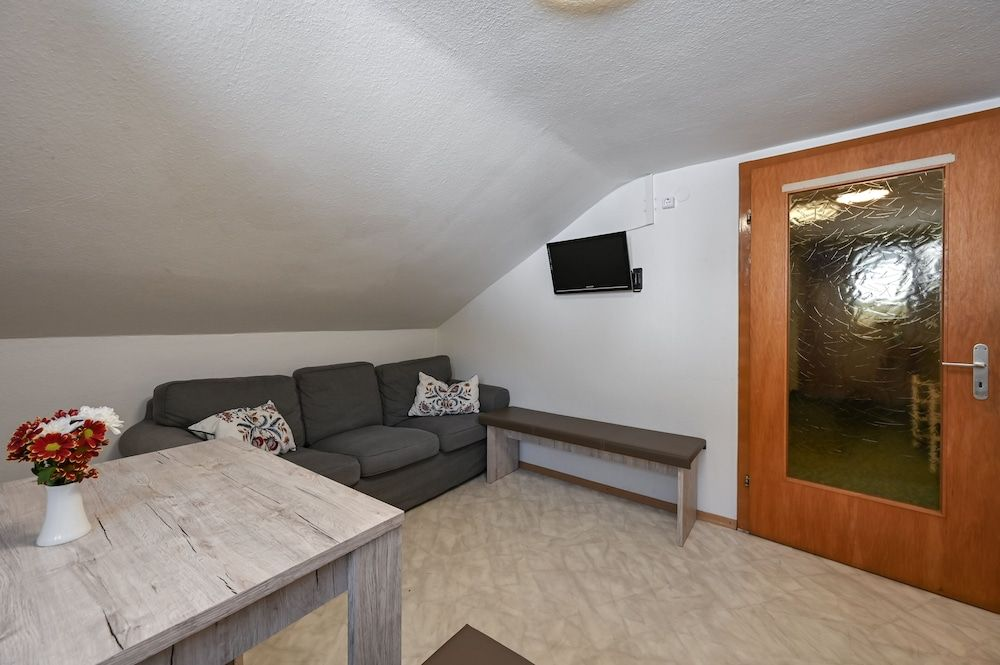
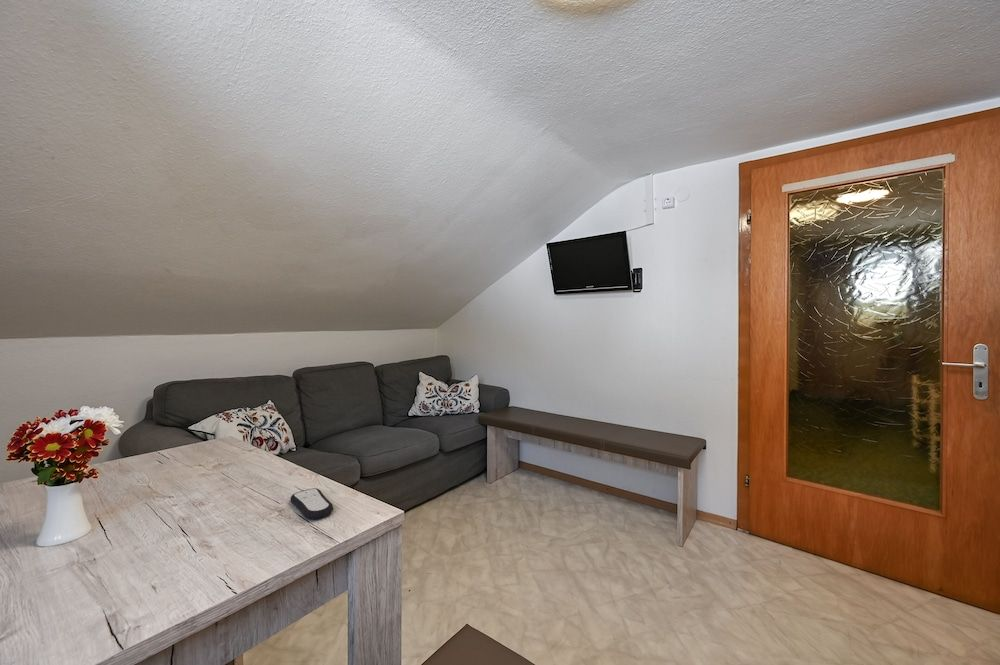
+ remote control [289,487,334,520]
